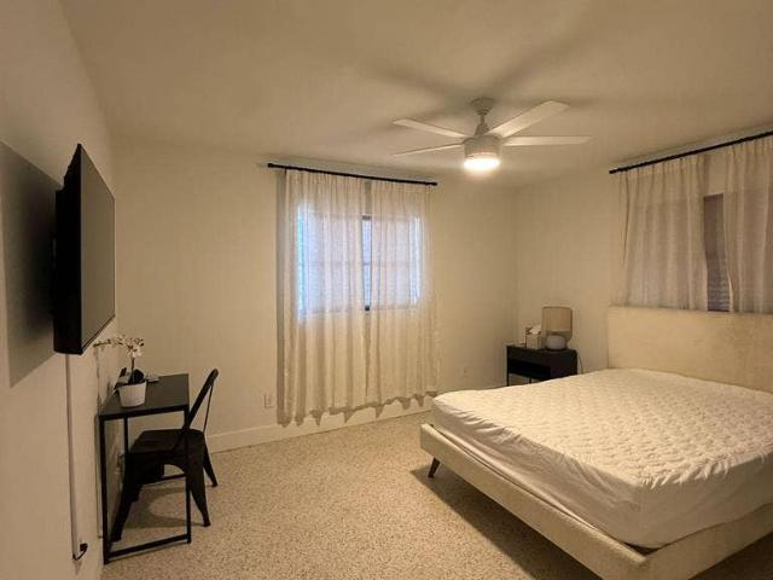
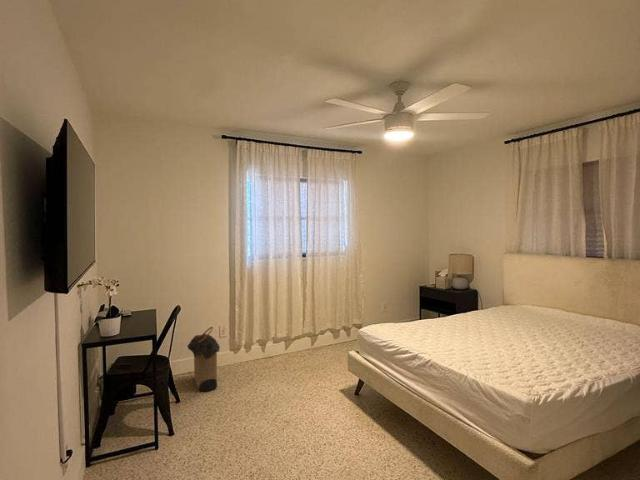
+ laundry hamper [186,326,221,393]
